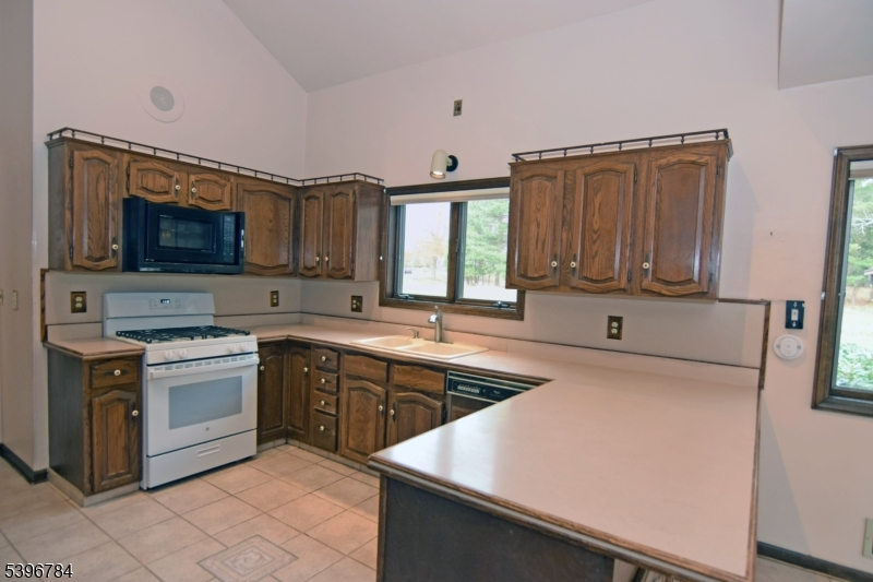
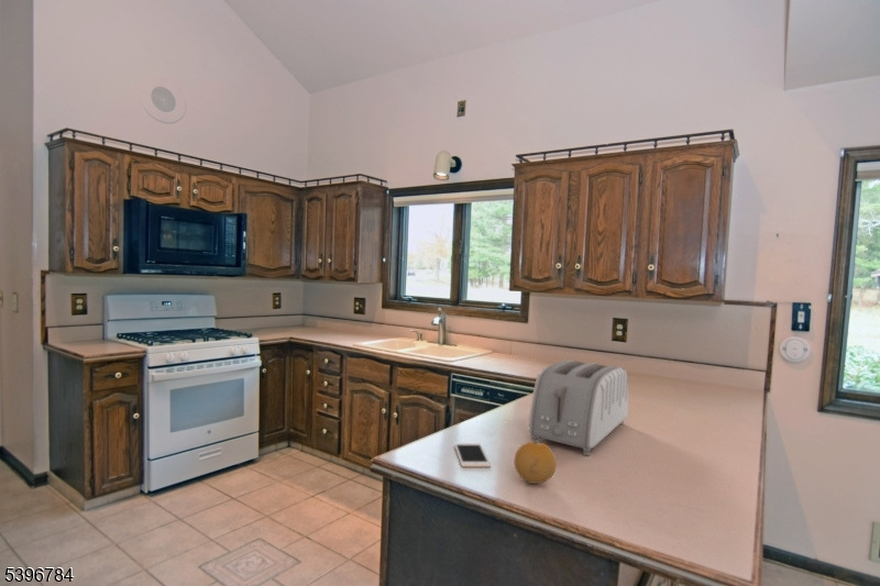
+ cell phone [453,442,492,468]
+ fruit [513,441,558,485]
+ toaster [527,358,629,456]
